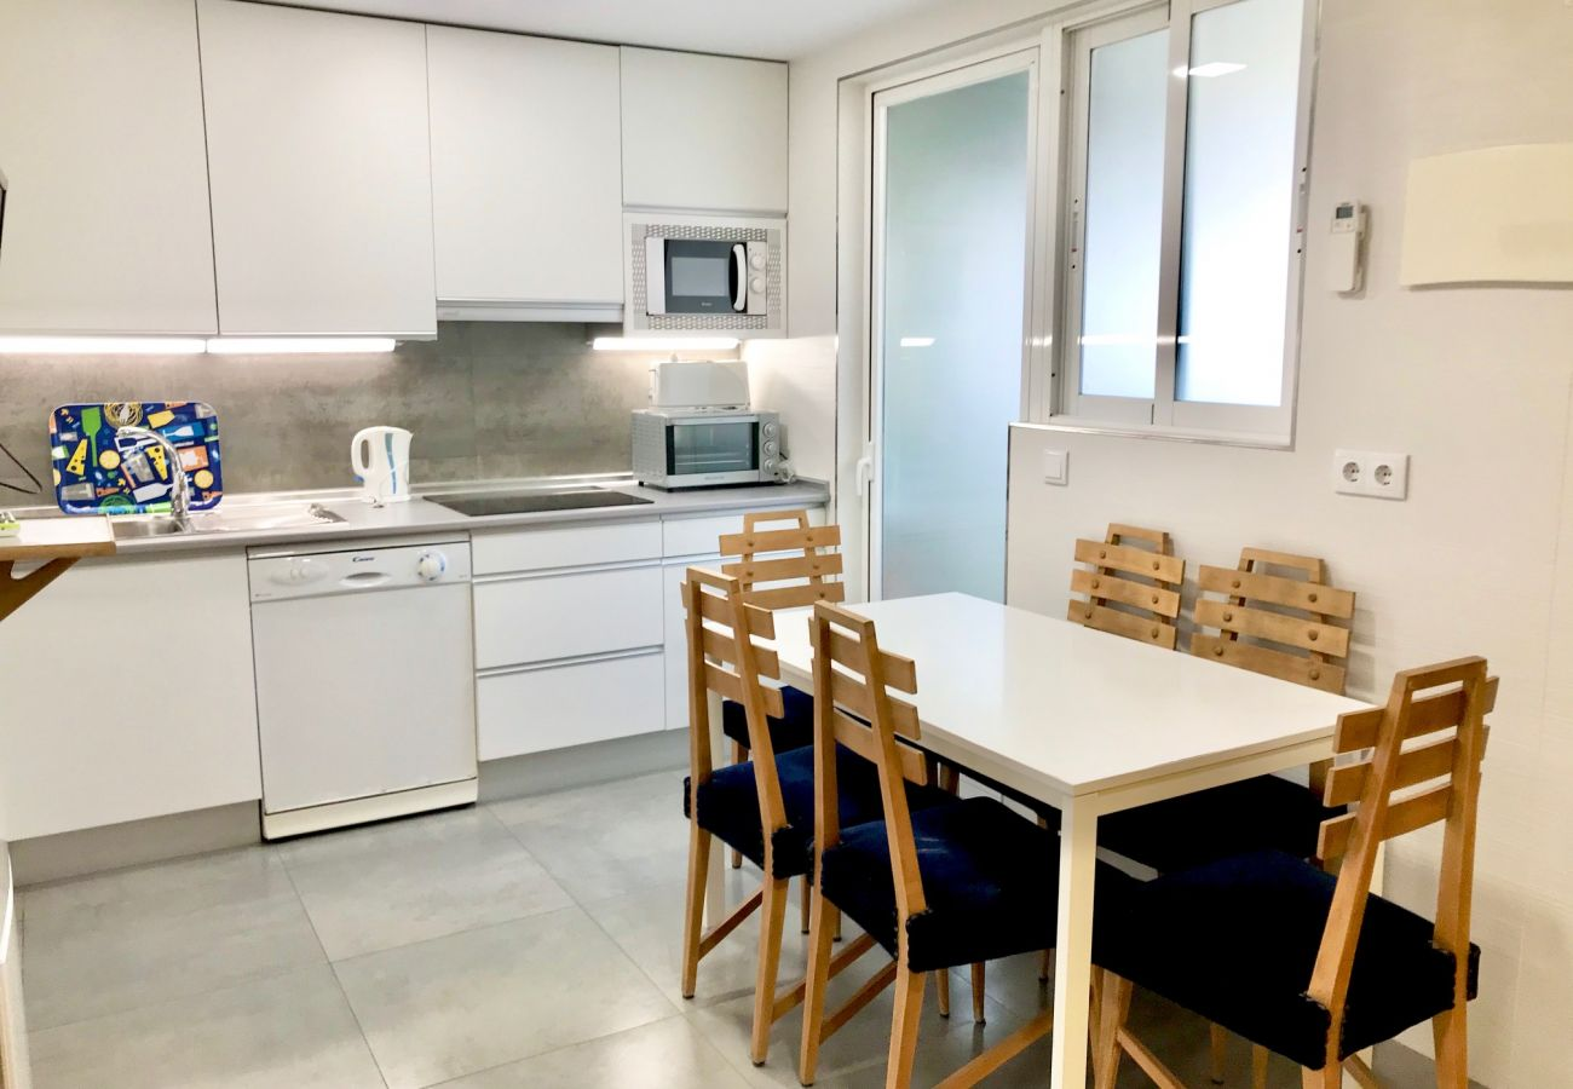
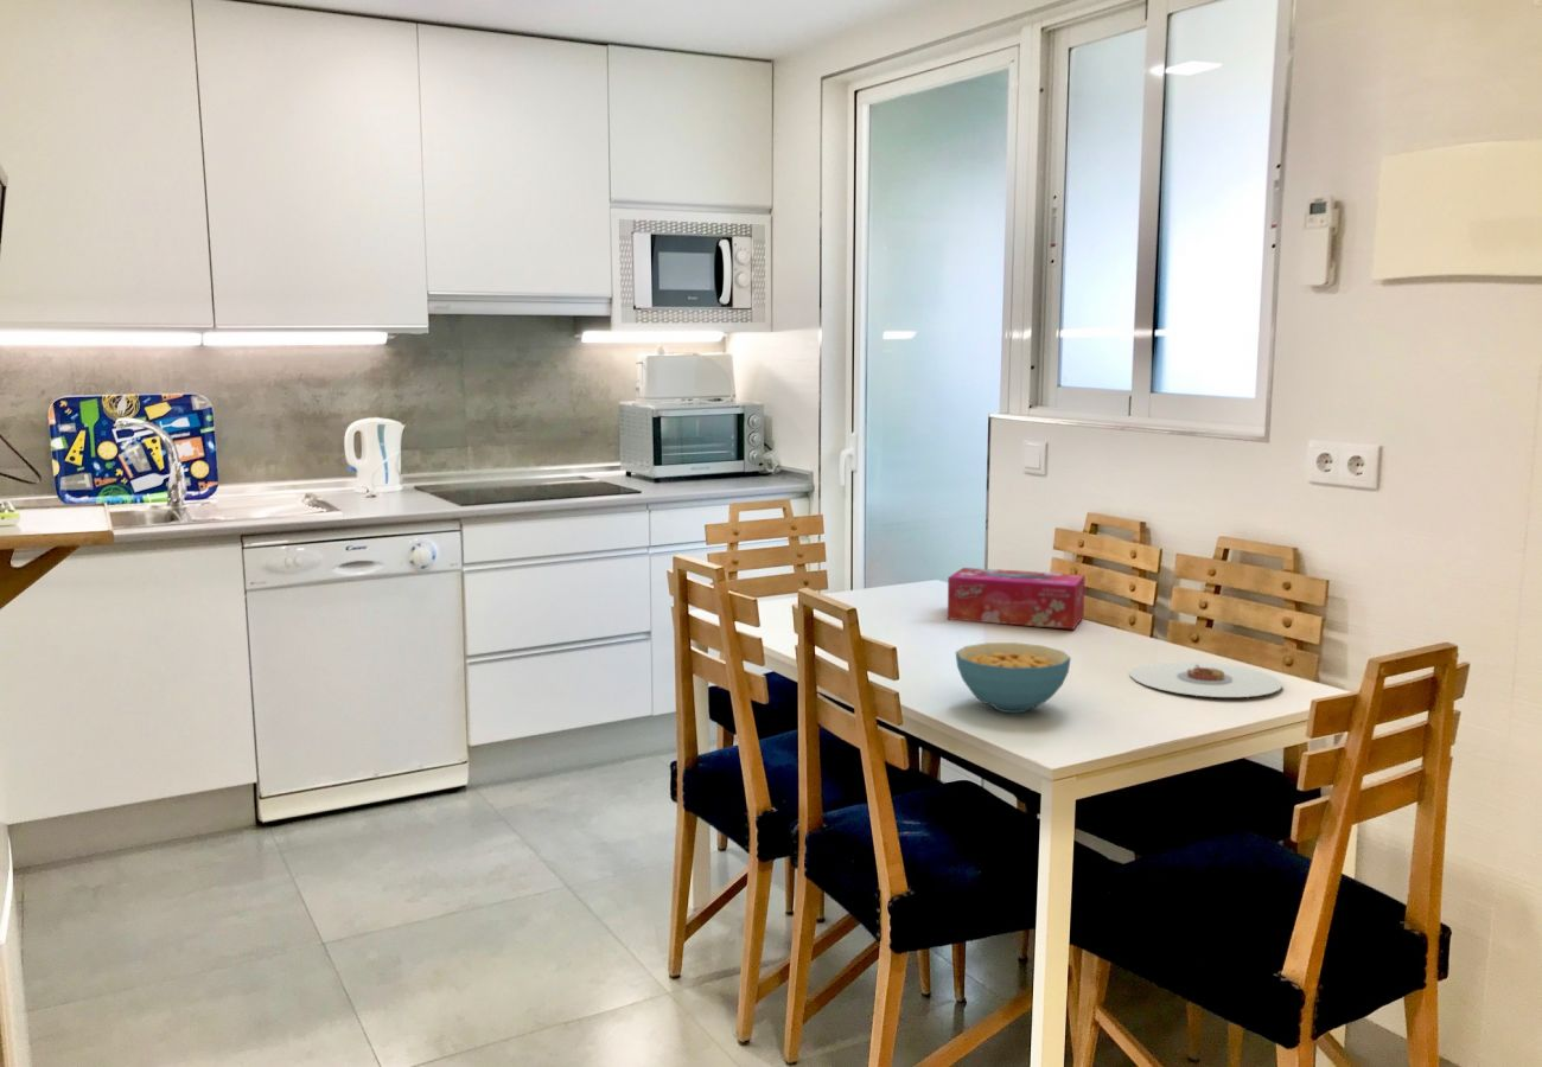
+ tissue box [947,567,1087,631]
+ cereal bowl [955,641,1072,714]
+ plate [1129,660,1283,698]
